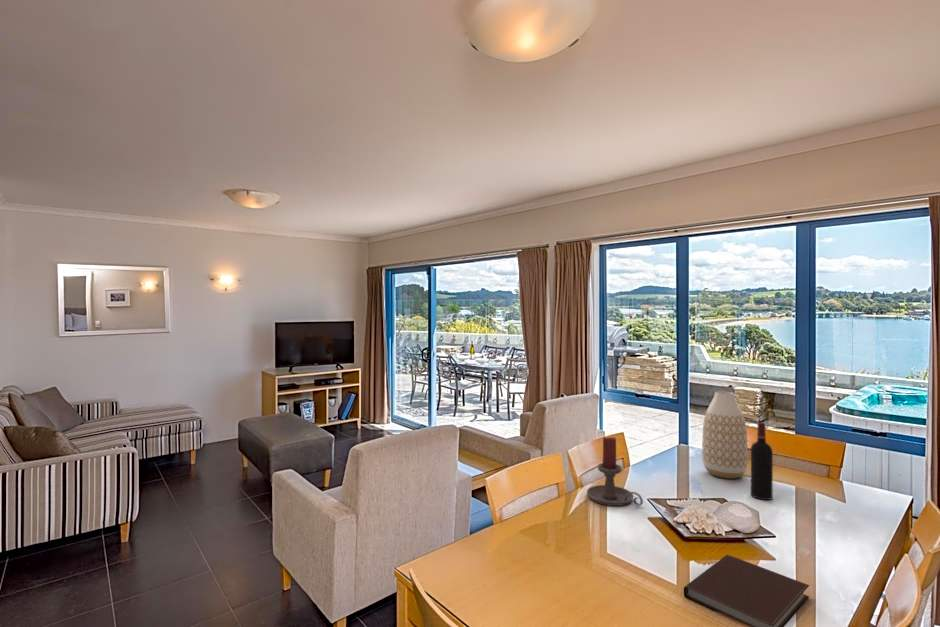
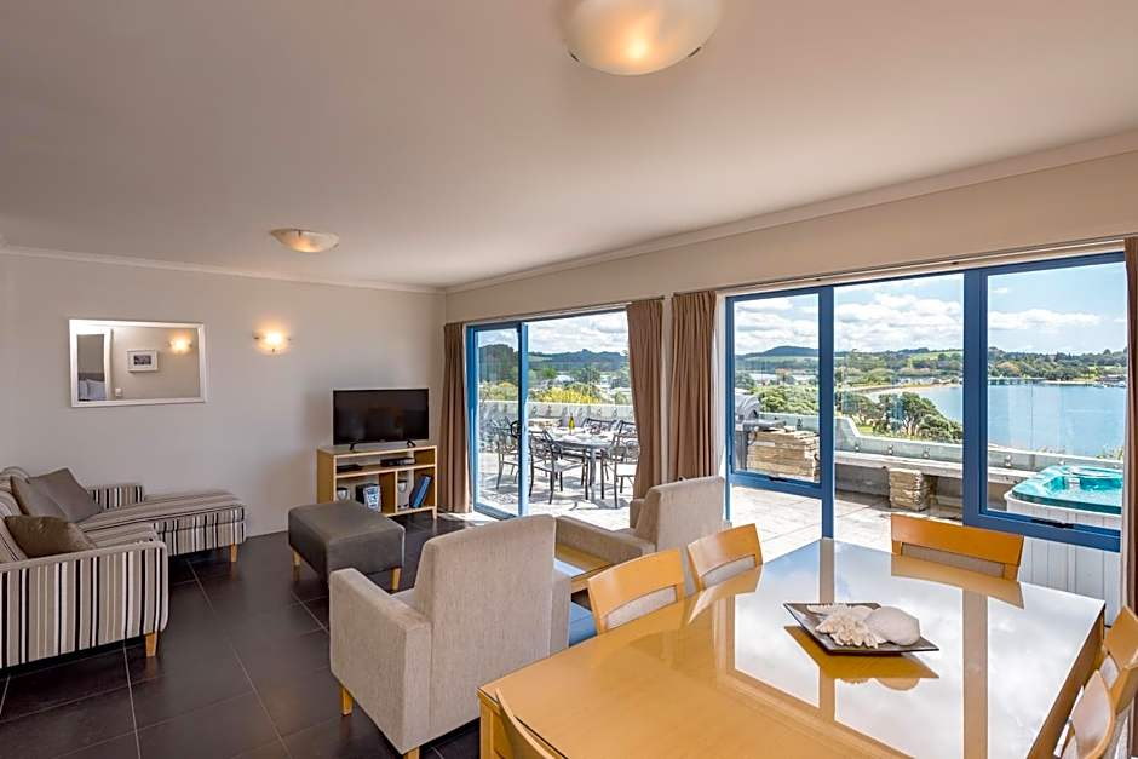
- wine bottle [750,421,774,501]
- notebook [683,554,810,627]
- vase [701,390,749,480]
- candle holder [586,436,644,507]
